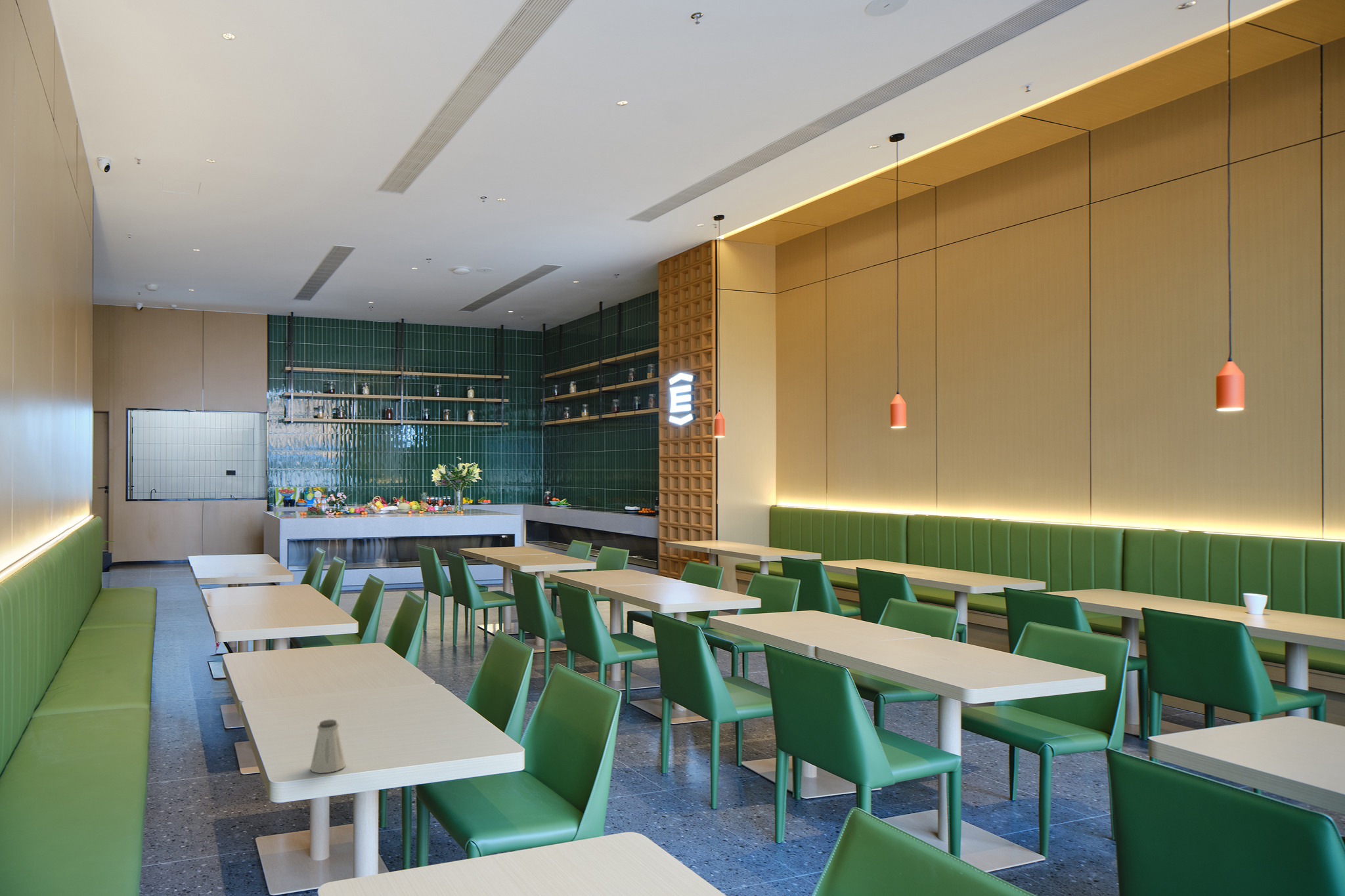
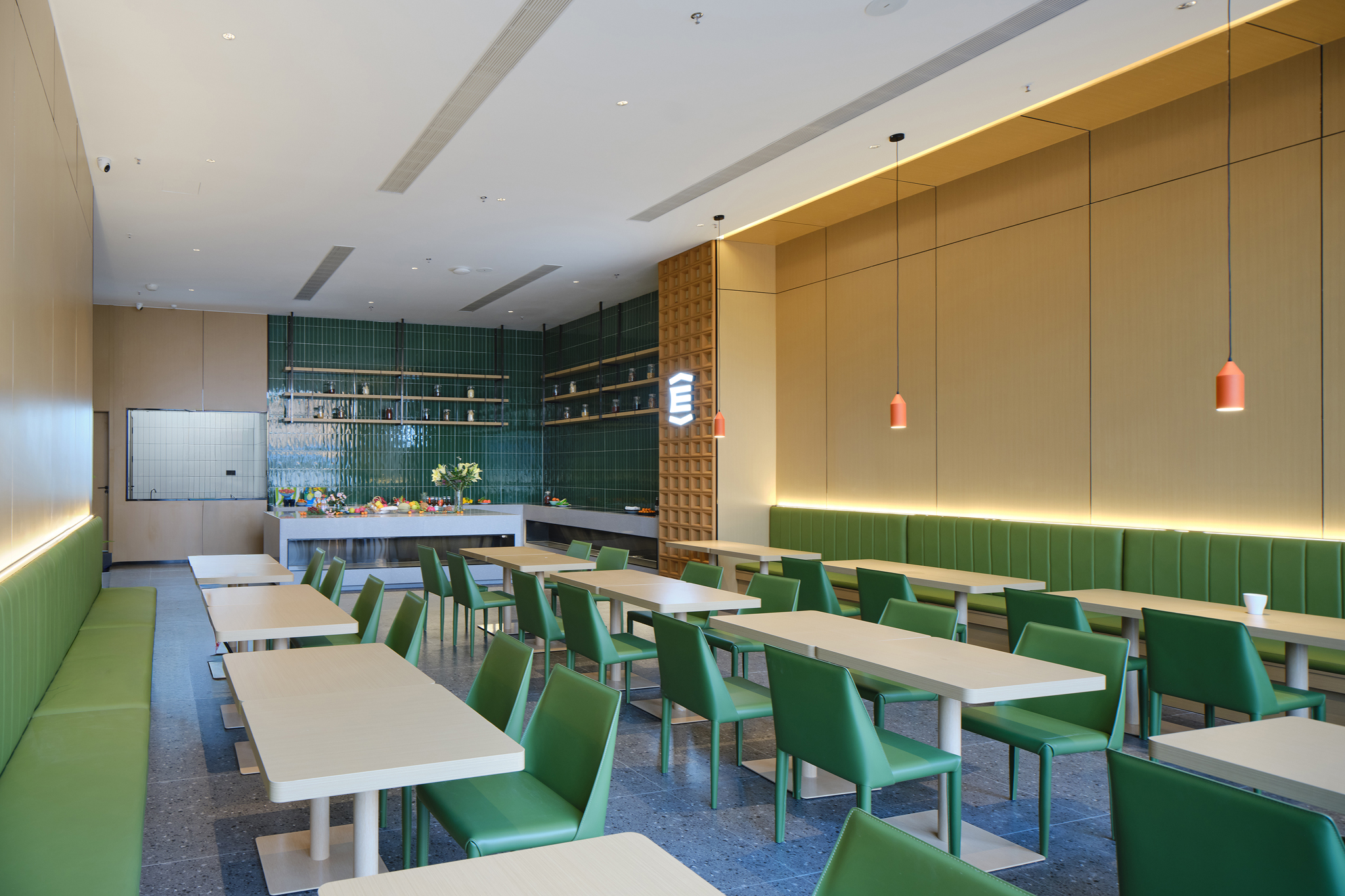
- saltshaker [309,719,346,774]
